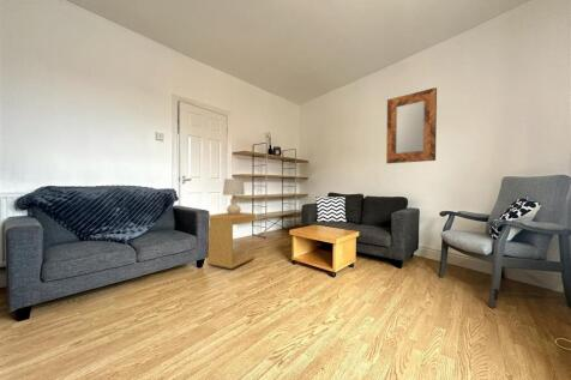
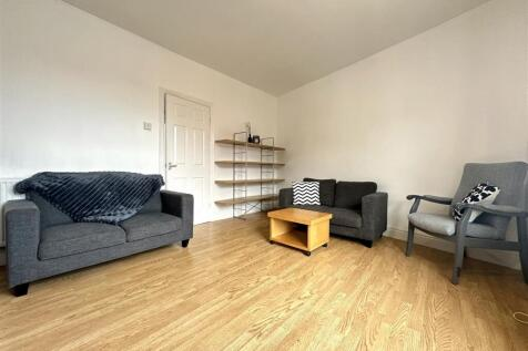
- home mirror [385,86,438,164]
- side table [206,211,257,270]
- table lamp [222,177,246,216]
